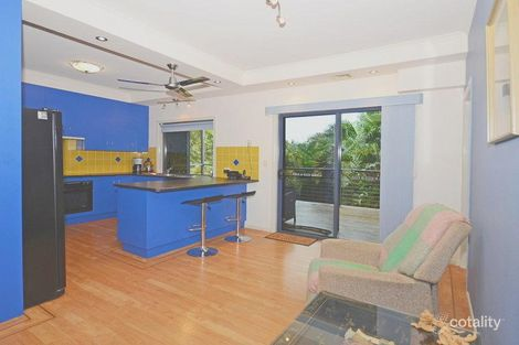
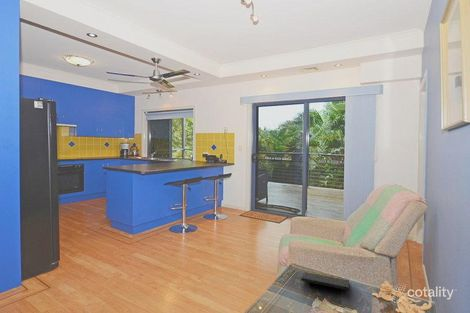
+ notepad [300,270,351,297]
